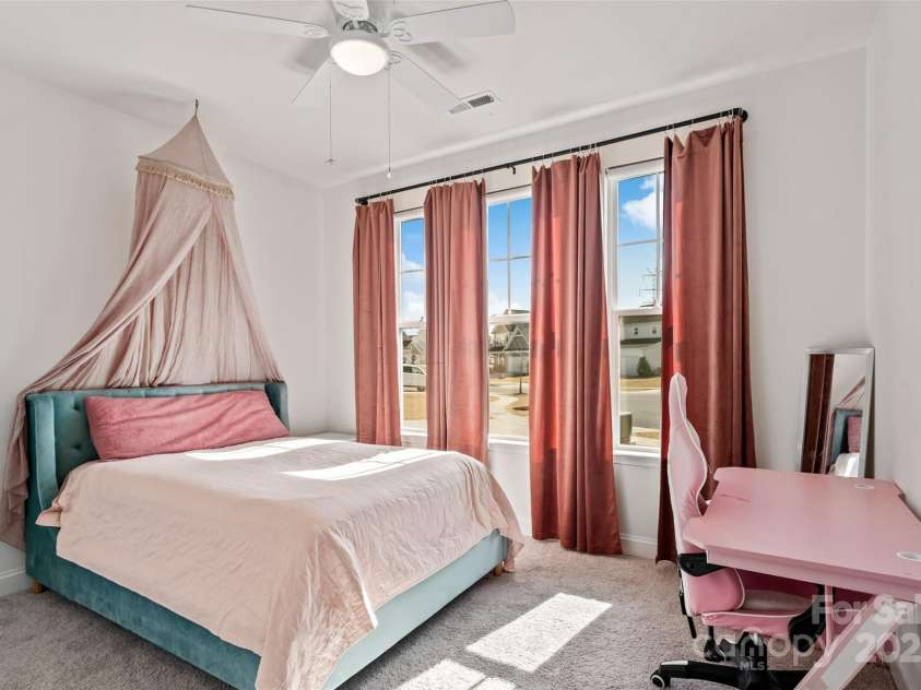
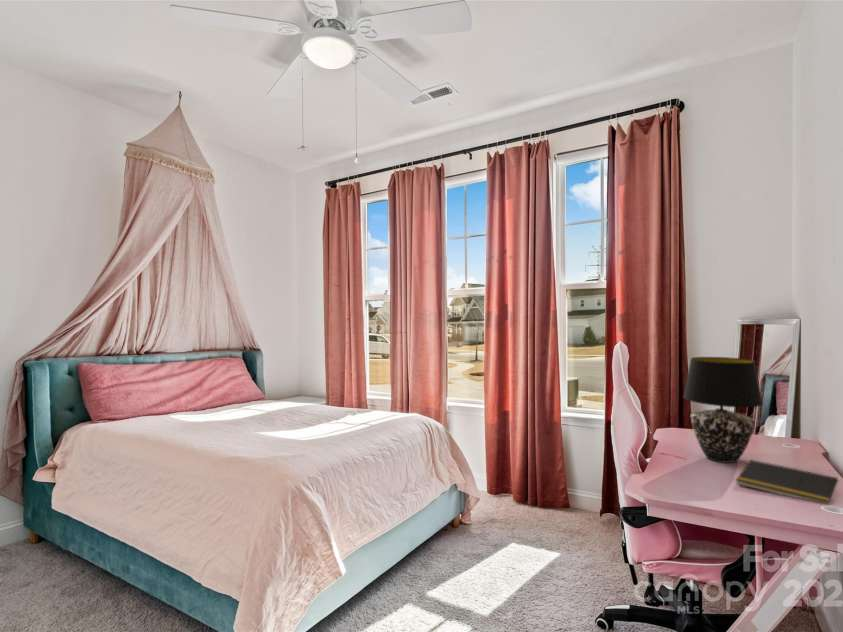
+ notepad [735,459,839,505]
+ table lamp [682,356,764,464]
